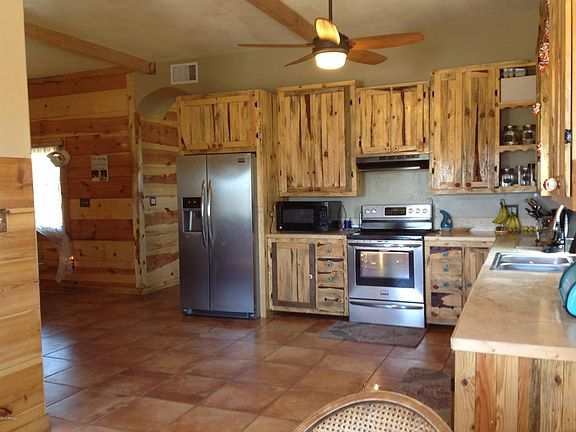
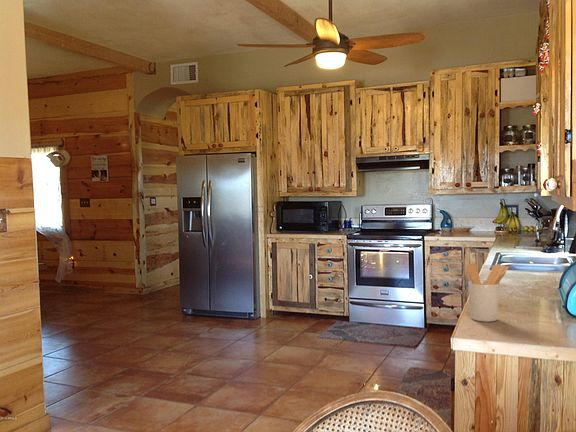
+ utensil holder [466,262,510,323]
